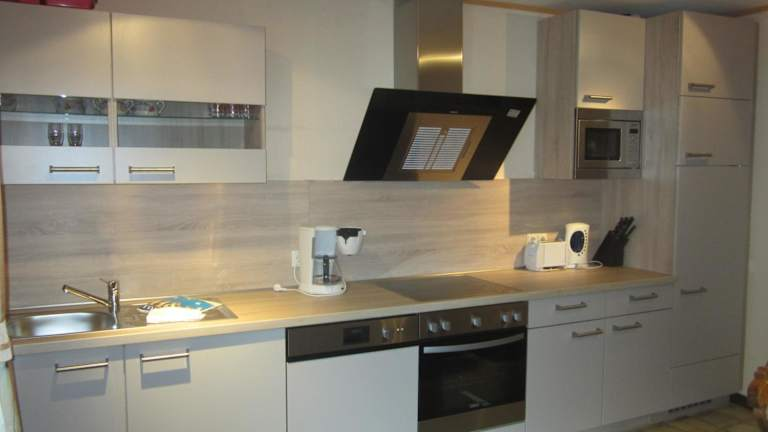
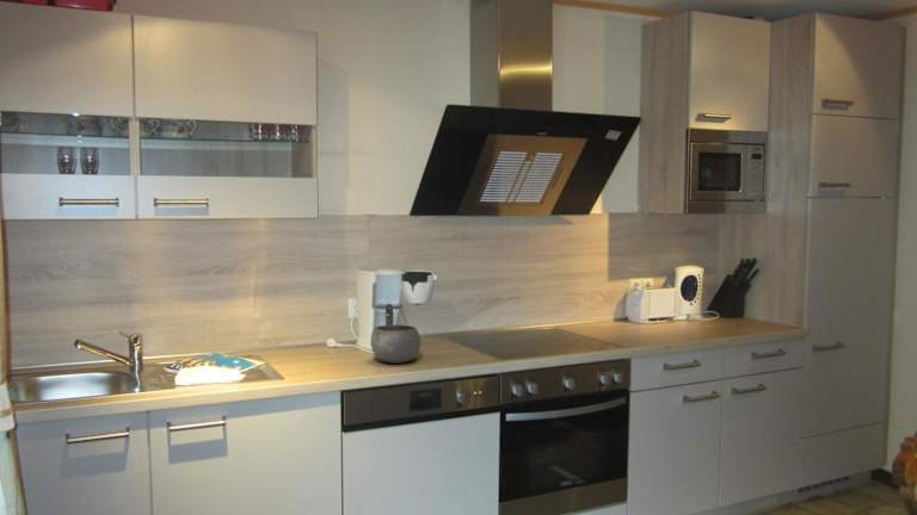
+ bowl [369,323,421,365]
